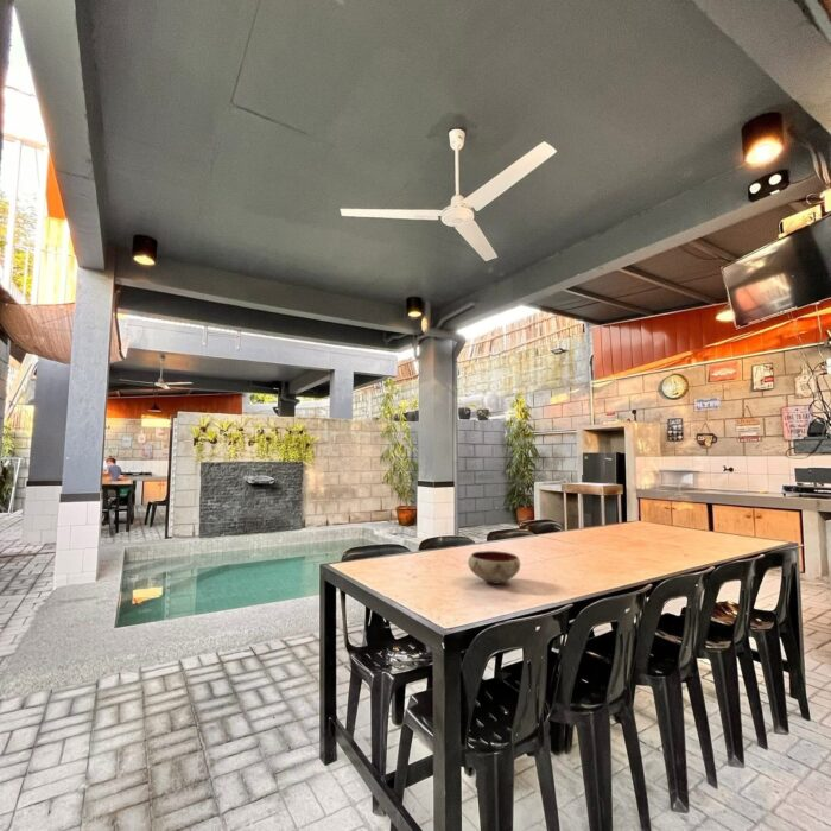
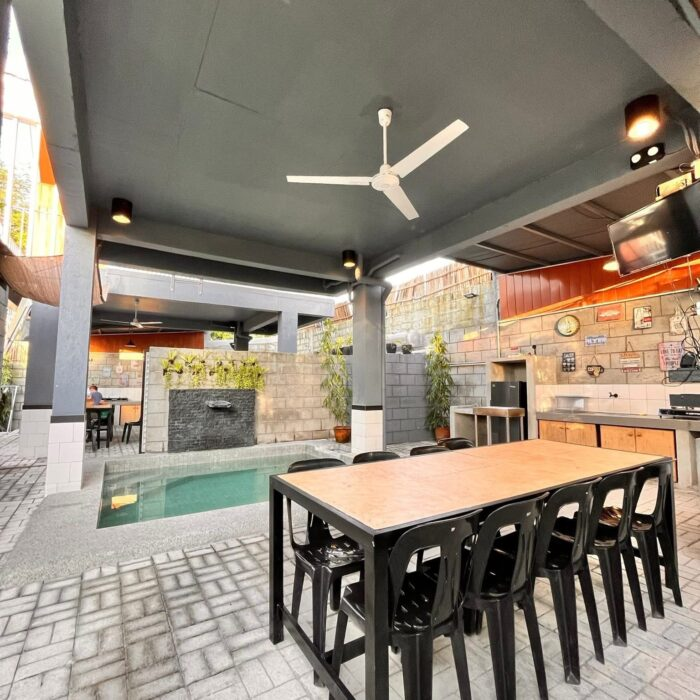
- bowl [467,550,521,585]
